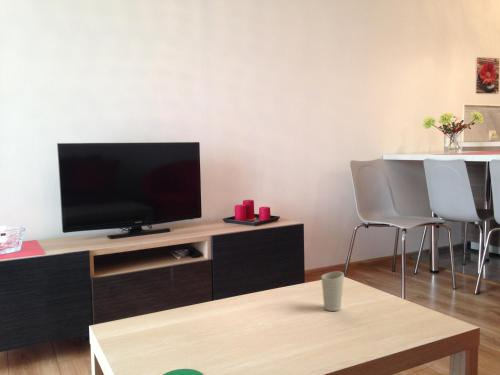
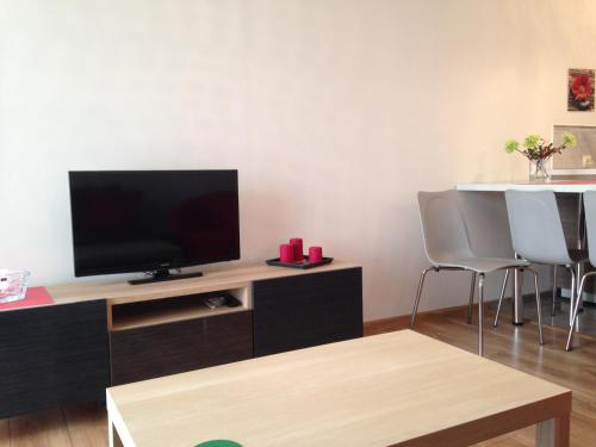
- cup [320,270,345,312]
